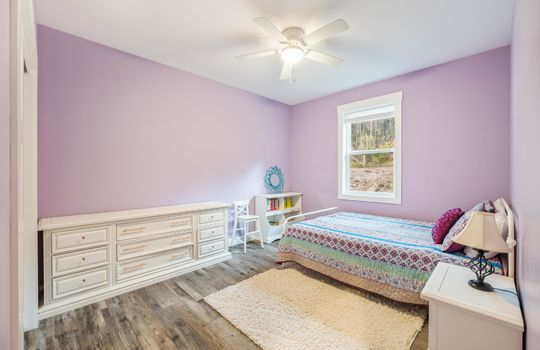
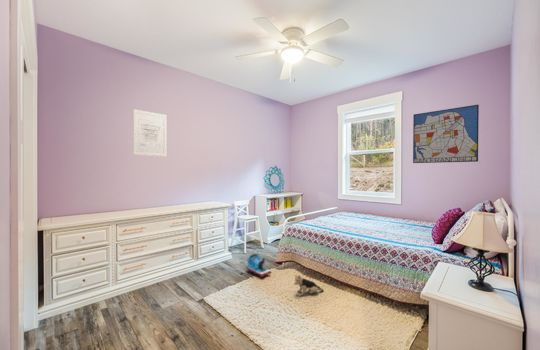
+ wall art [412,103,480,164]
+ plush toy [293,274,325,297]
+ toy train [245,253,272,278]
+ wall art [132,108,168,157]
